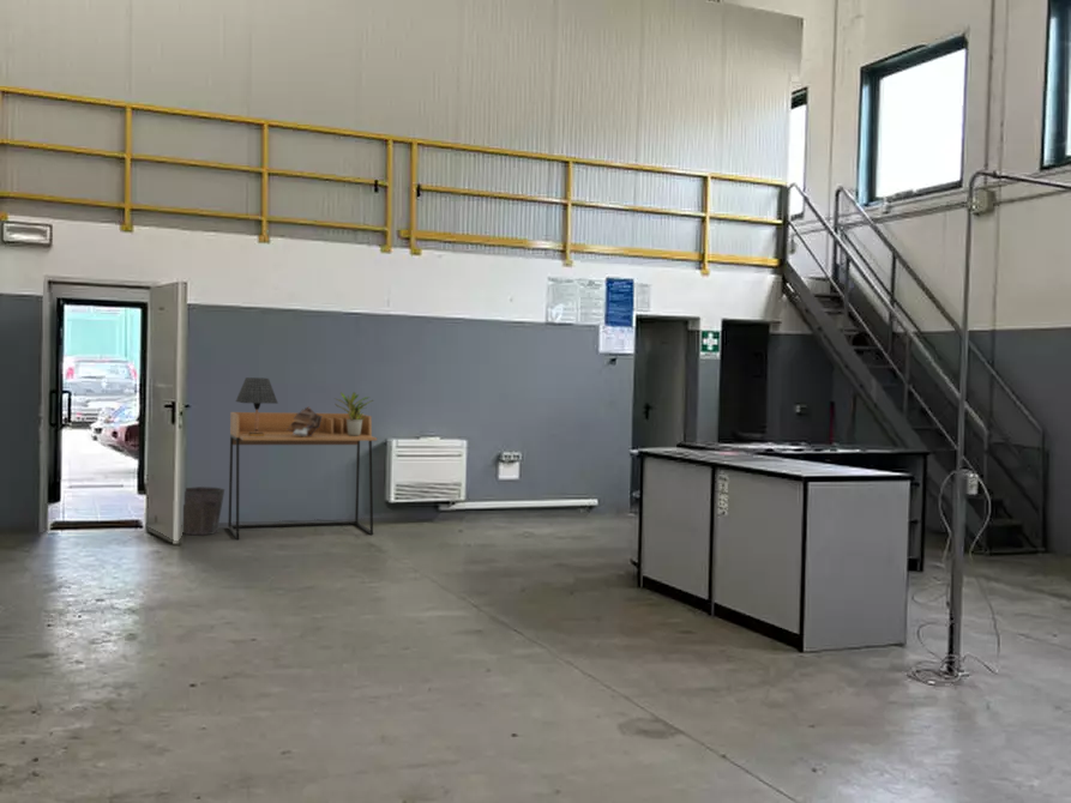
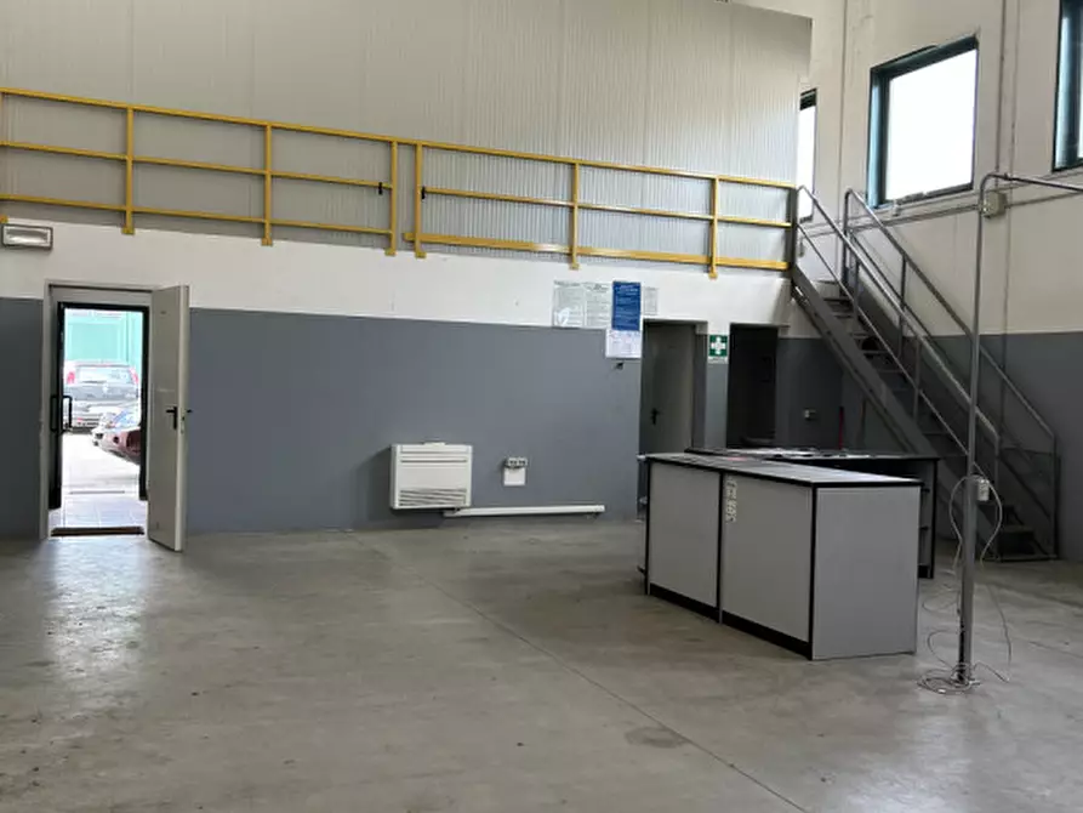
- potted plant [333,391,375,436]
- stack of books [287,406,323,436]
- table lamp [235,376,279,436]
- desk [227,411,378,541]
- waste bin [181,485,225,536]
